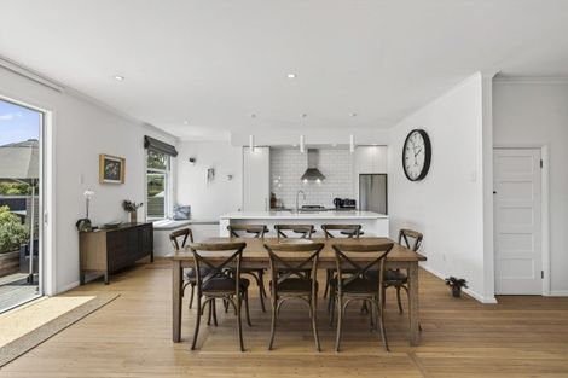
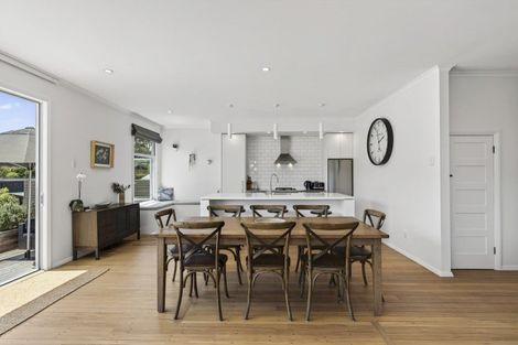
- potted plant [444,275,470,298]
